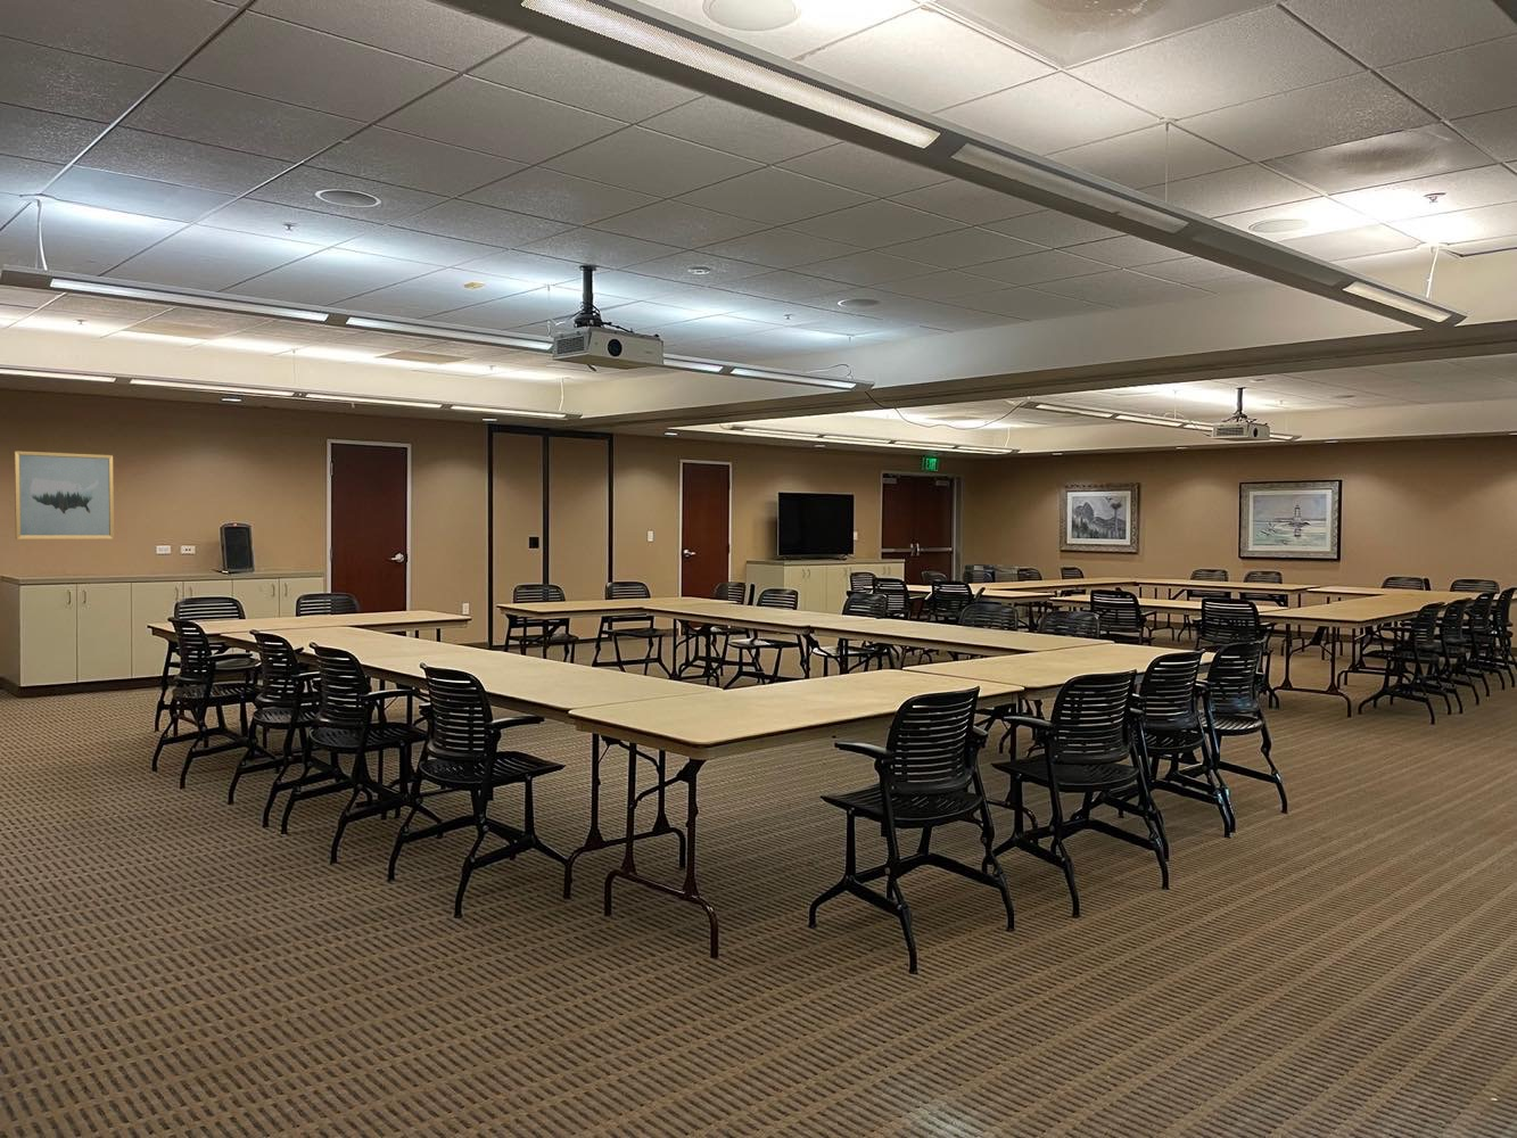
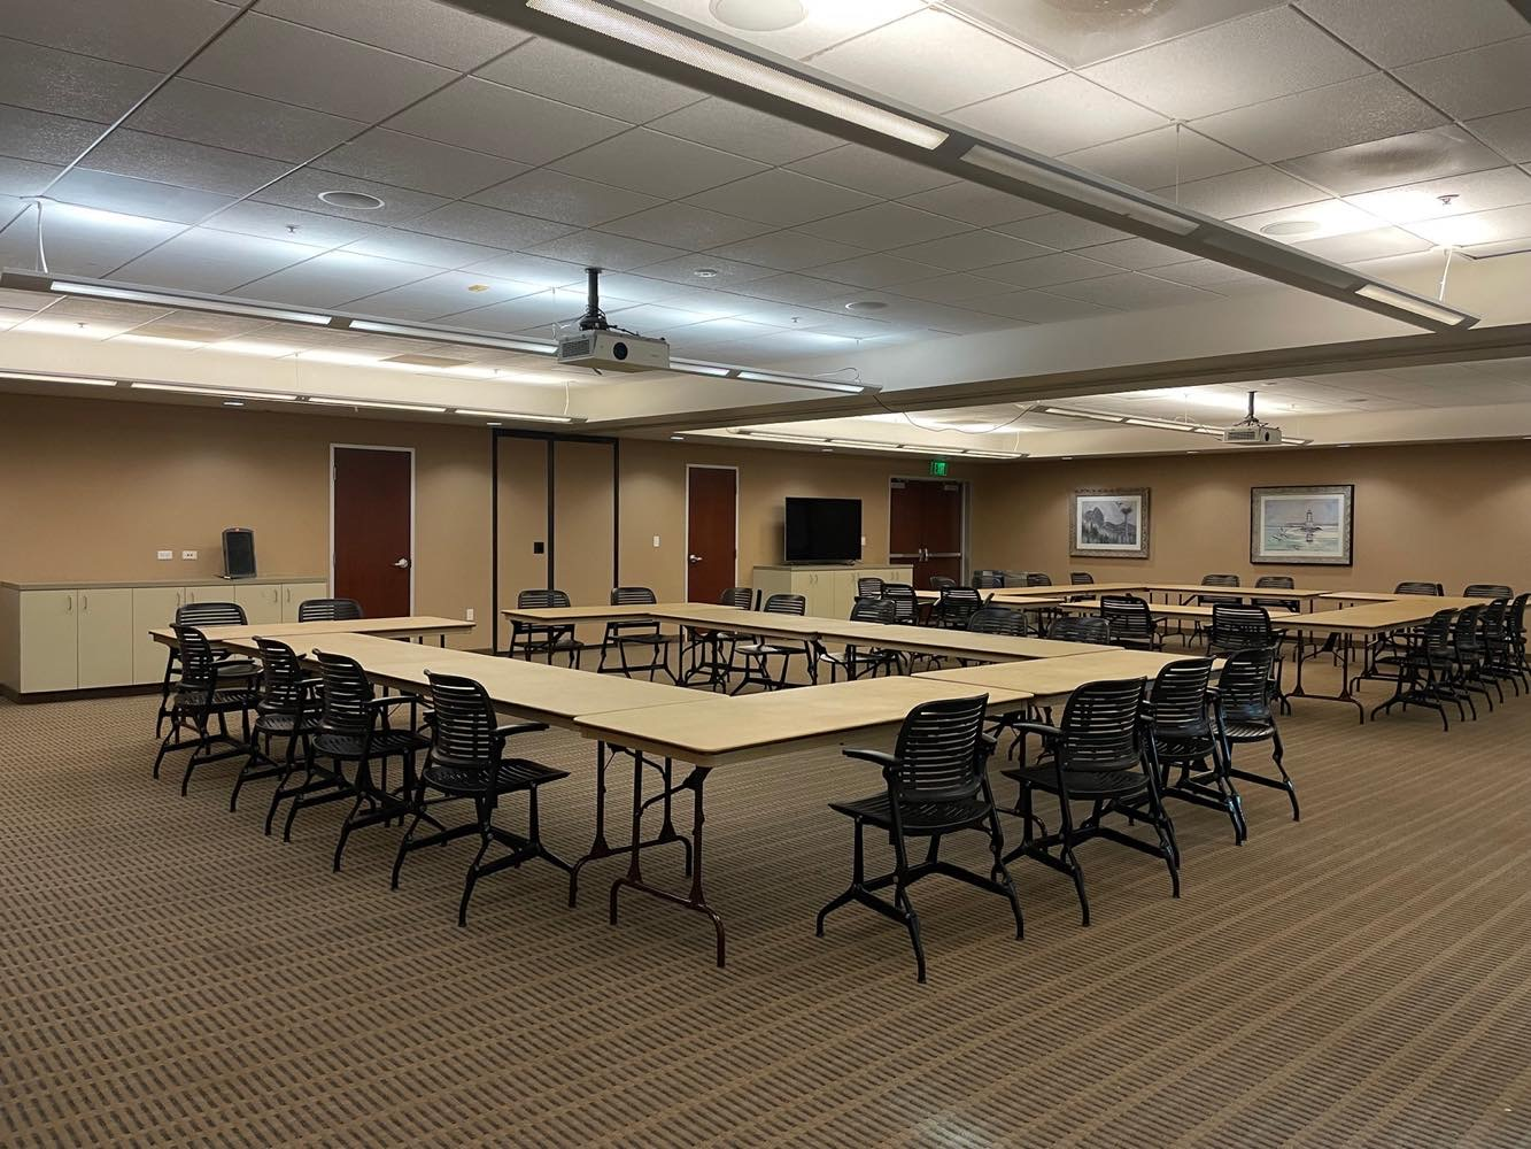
- wall art [13,449,115,540]
